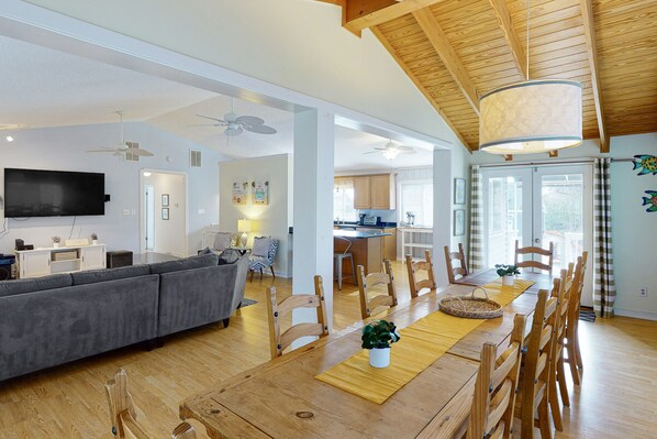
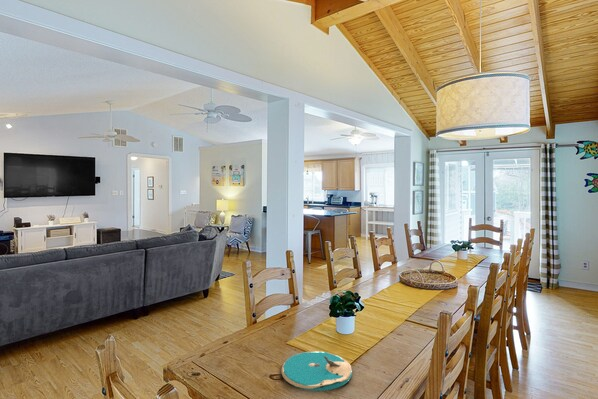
+ plate [280,350,353,392]
